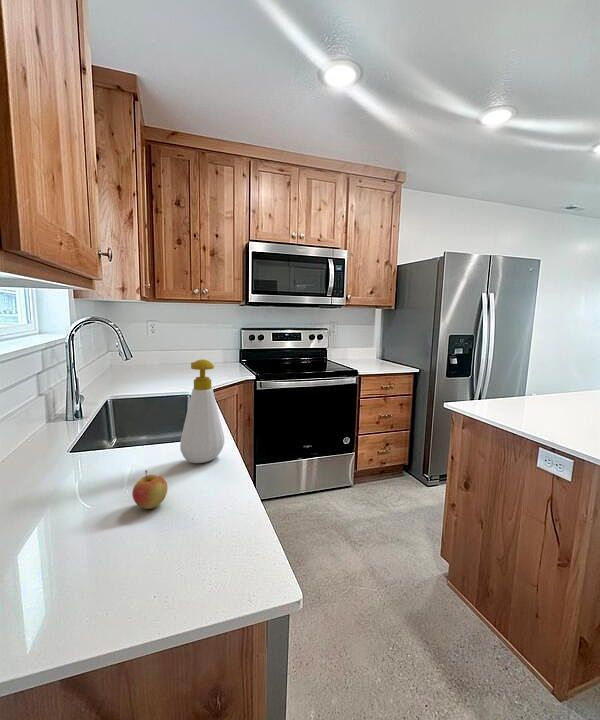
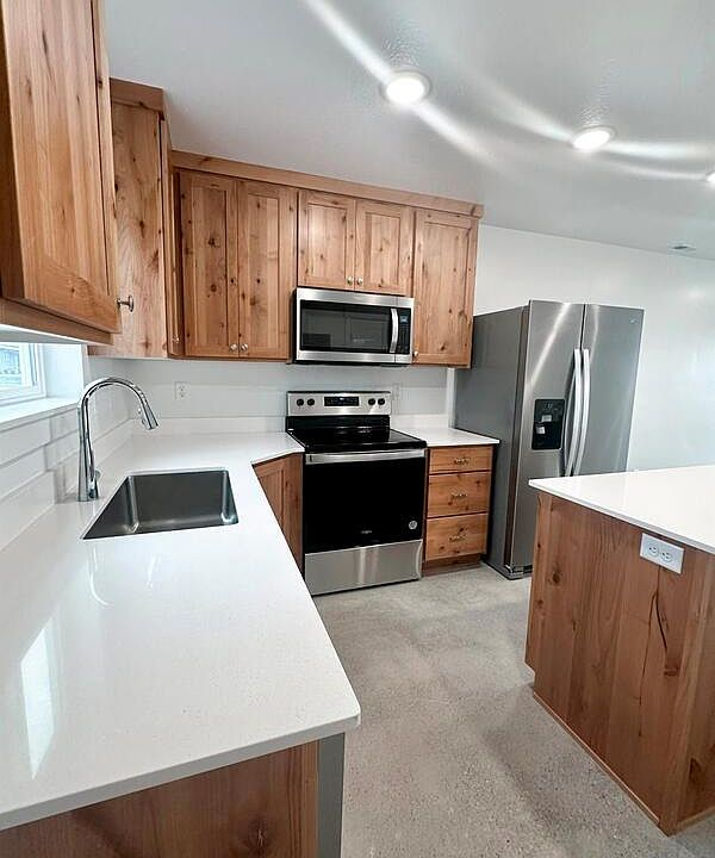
- soap bottle [179,359,225,464]
- apple [131,469,169,510]
